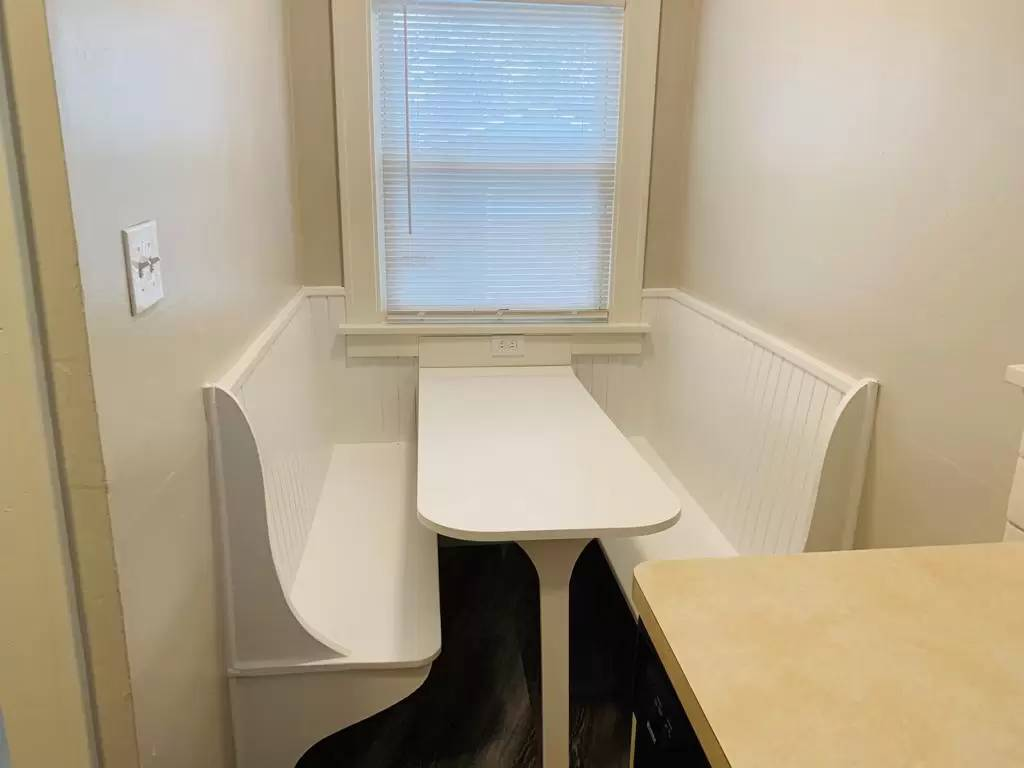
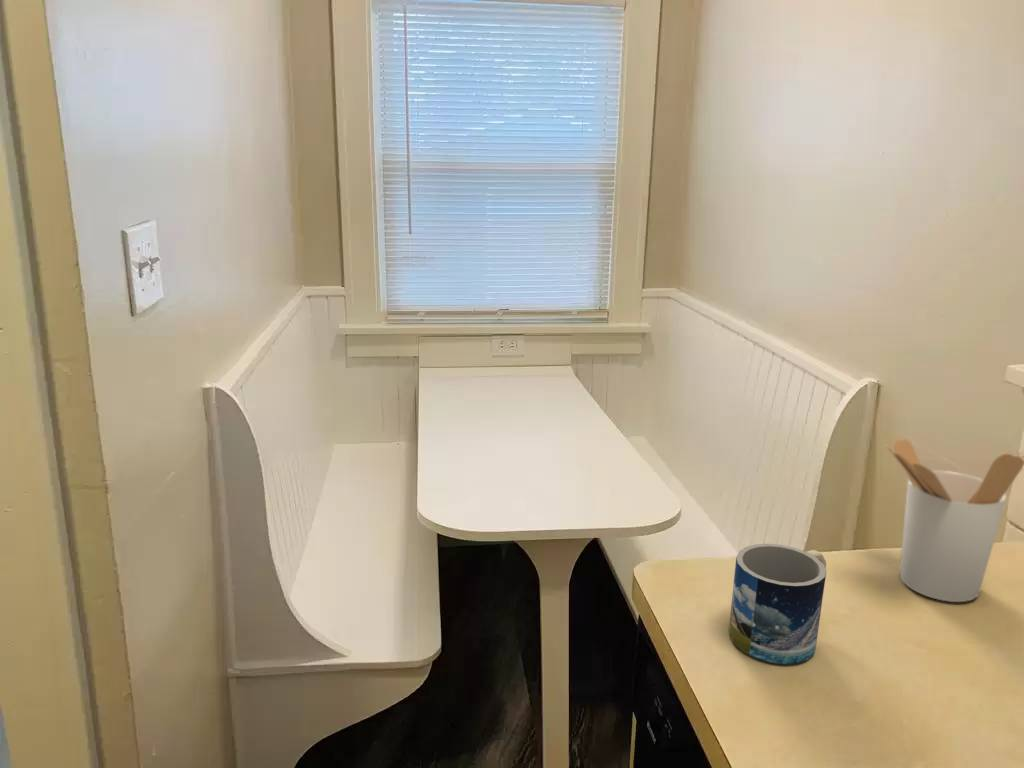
+ utensil holder [884,438,1024,603]
+ mug [728,543,827,665]
